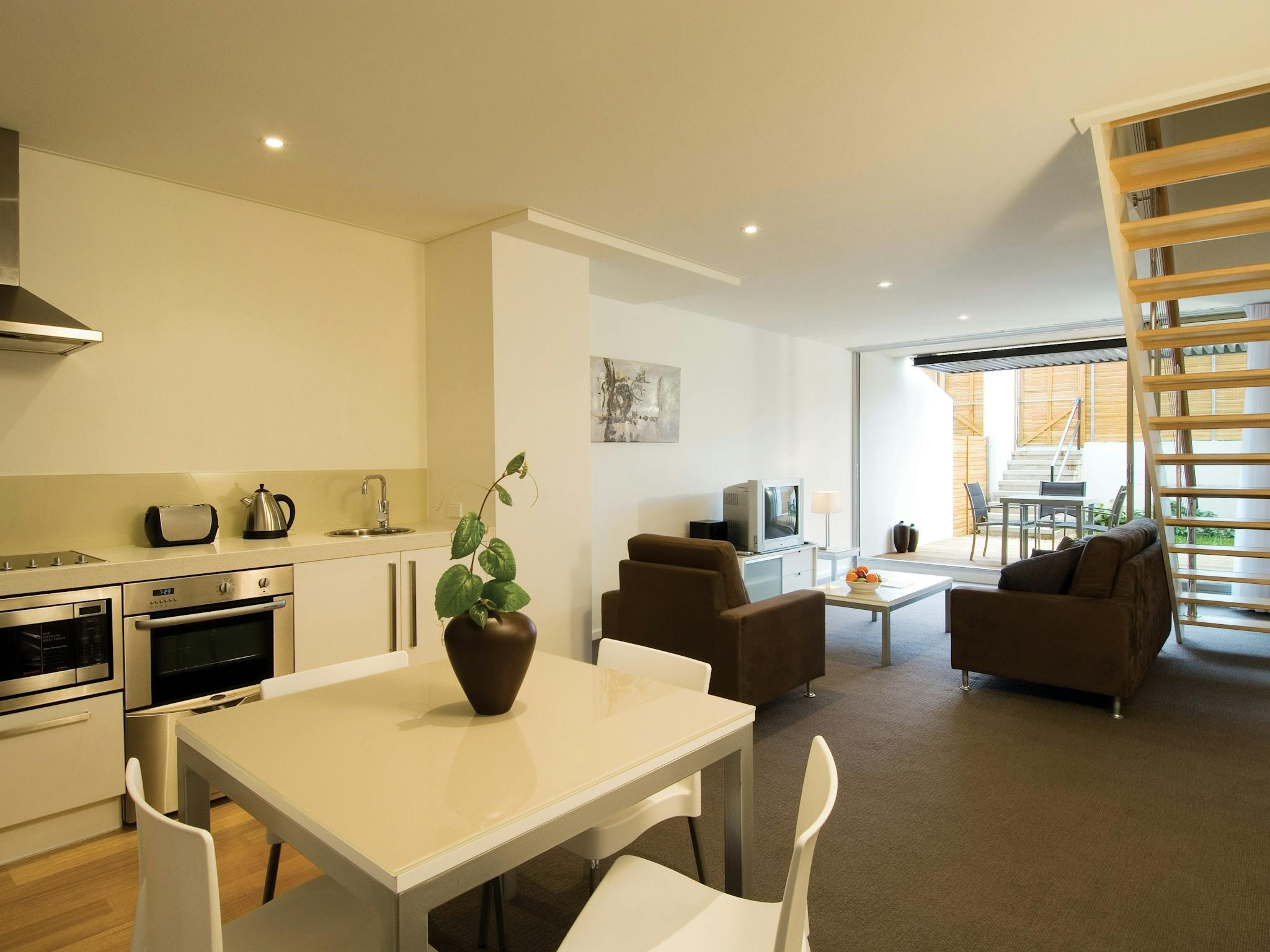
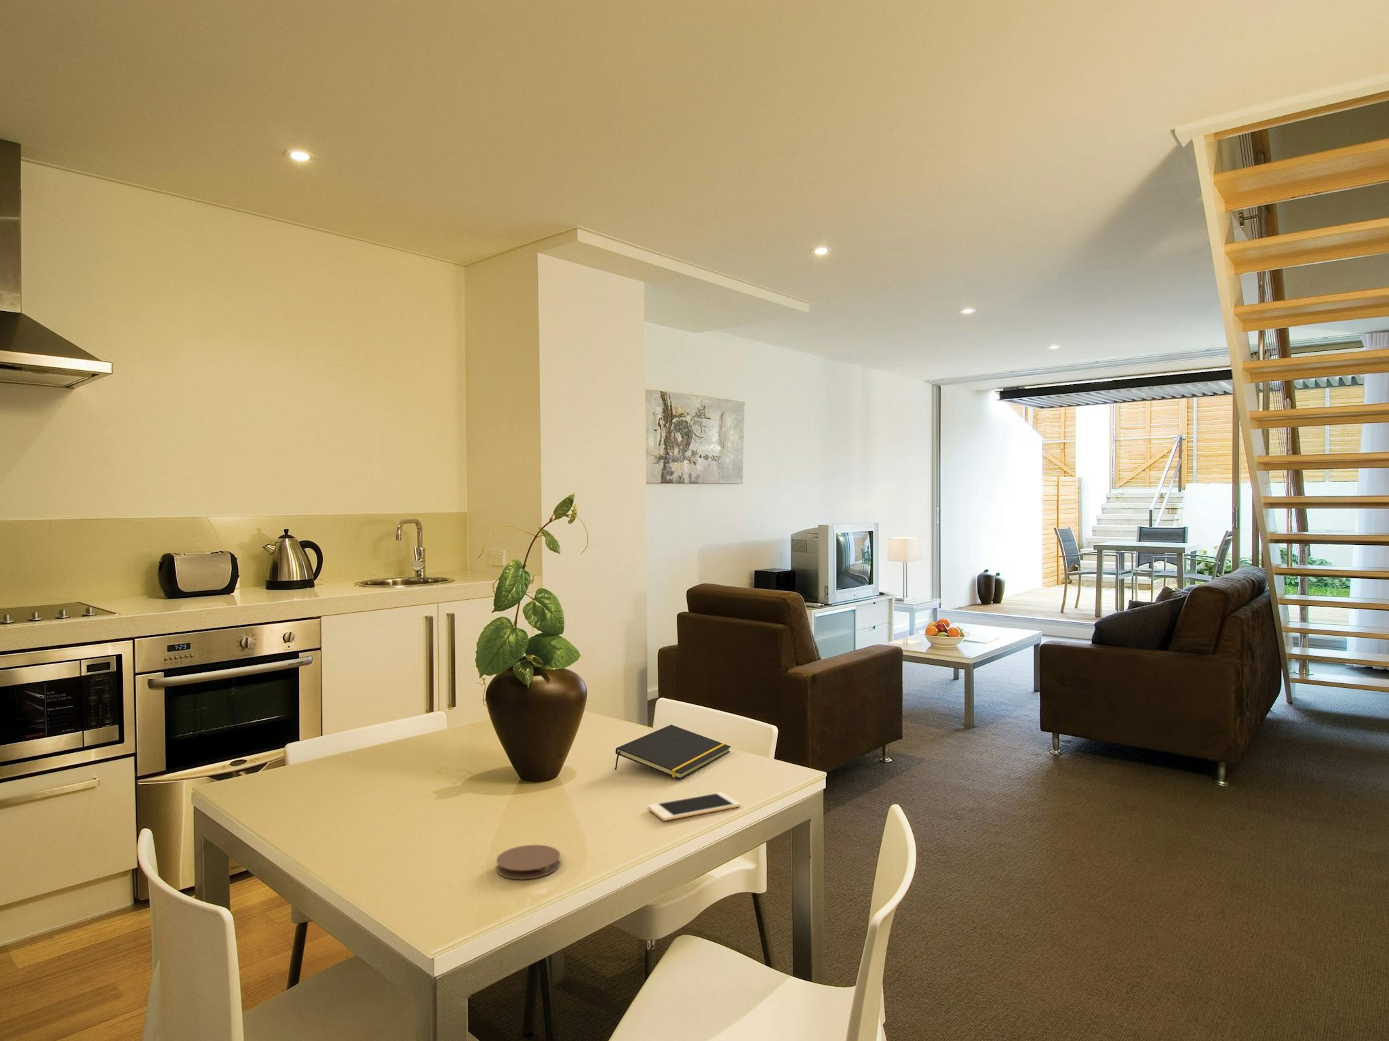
+ notepad [614,724,732,780]
+ cell phone [647,792,742,821]
+ coaster [495,844,561,879]
